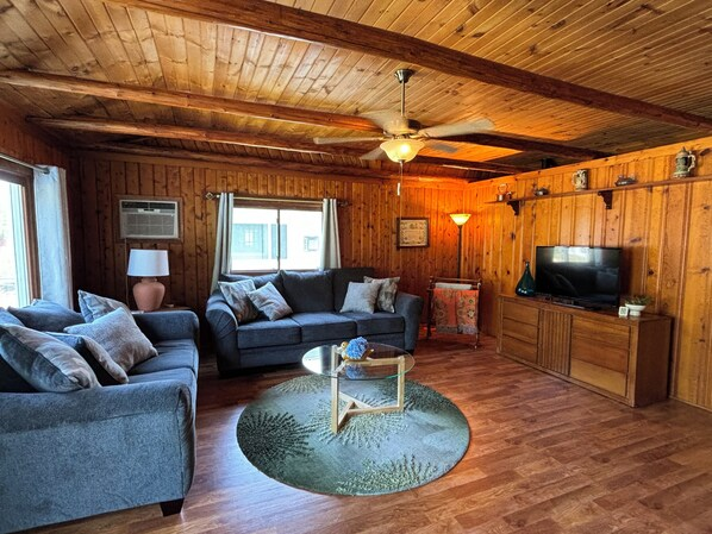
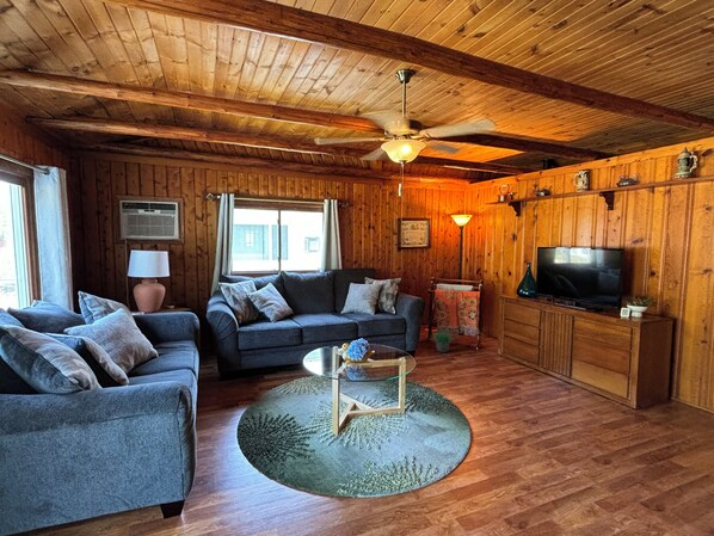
+ potted plant [430,322,456,353]
